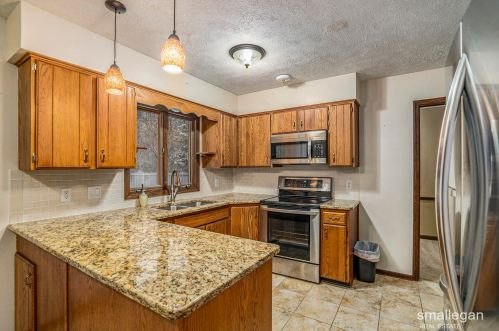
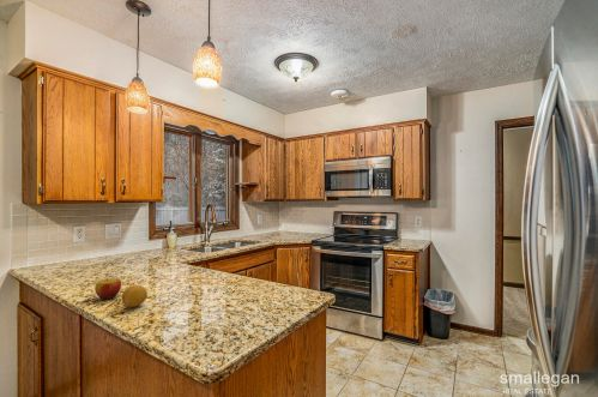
+ fruit [121,284,149,308]
+ apple [93,277,122,300]
